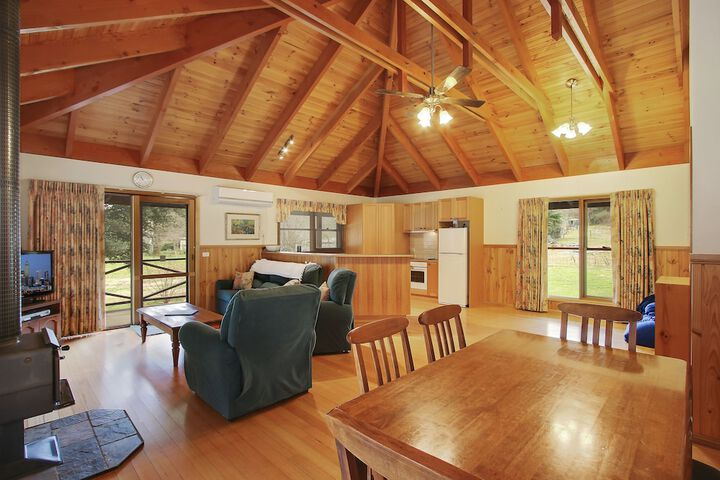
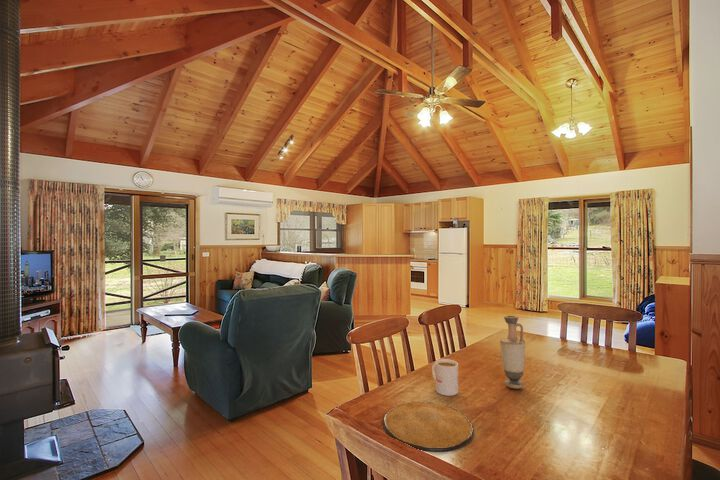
+ vase [499,315,526,390]
+ mug [431,358,459,397]
+ plate [382,400,475,453]
